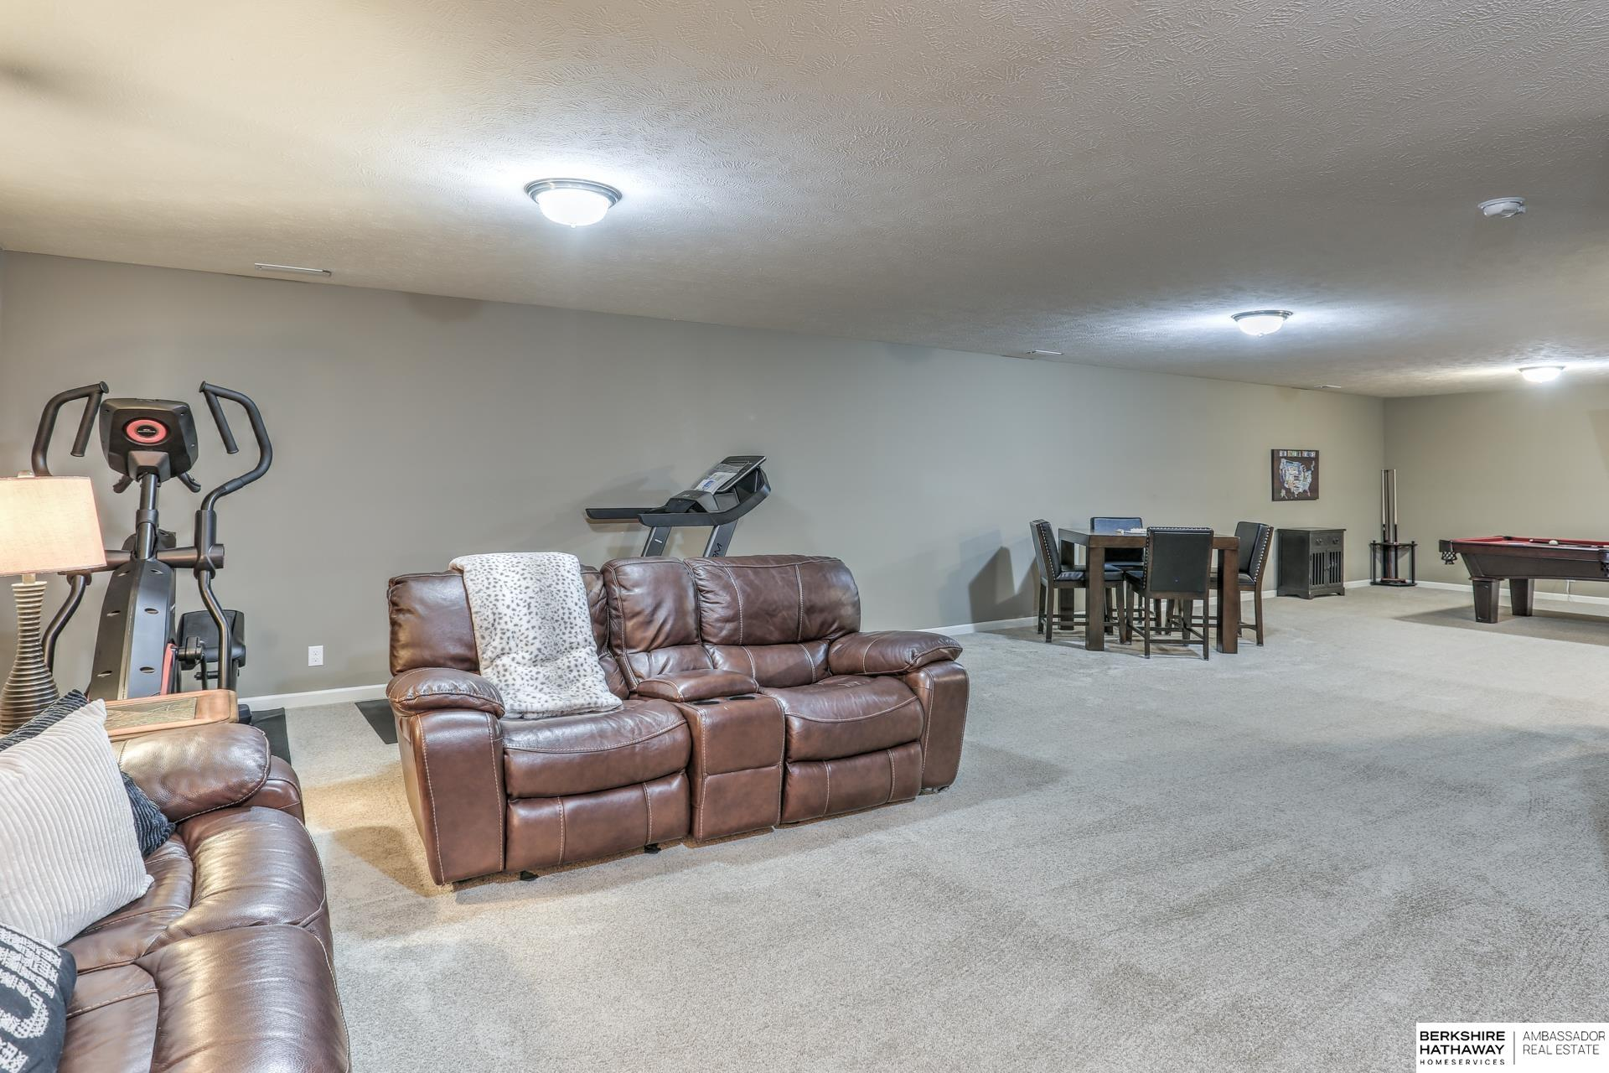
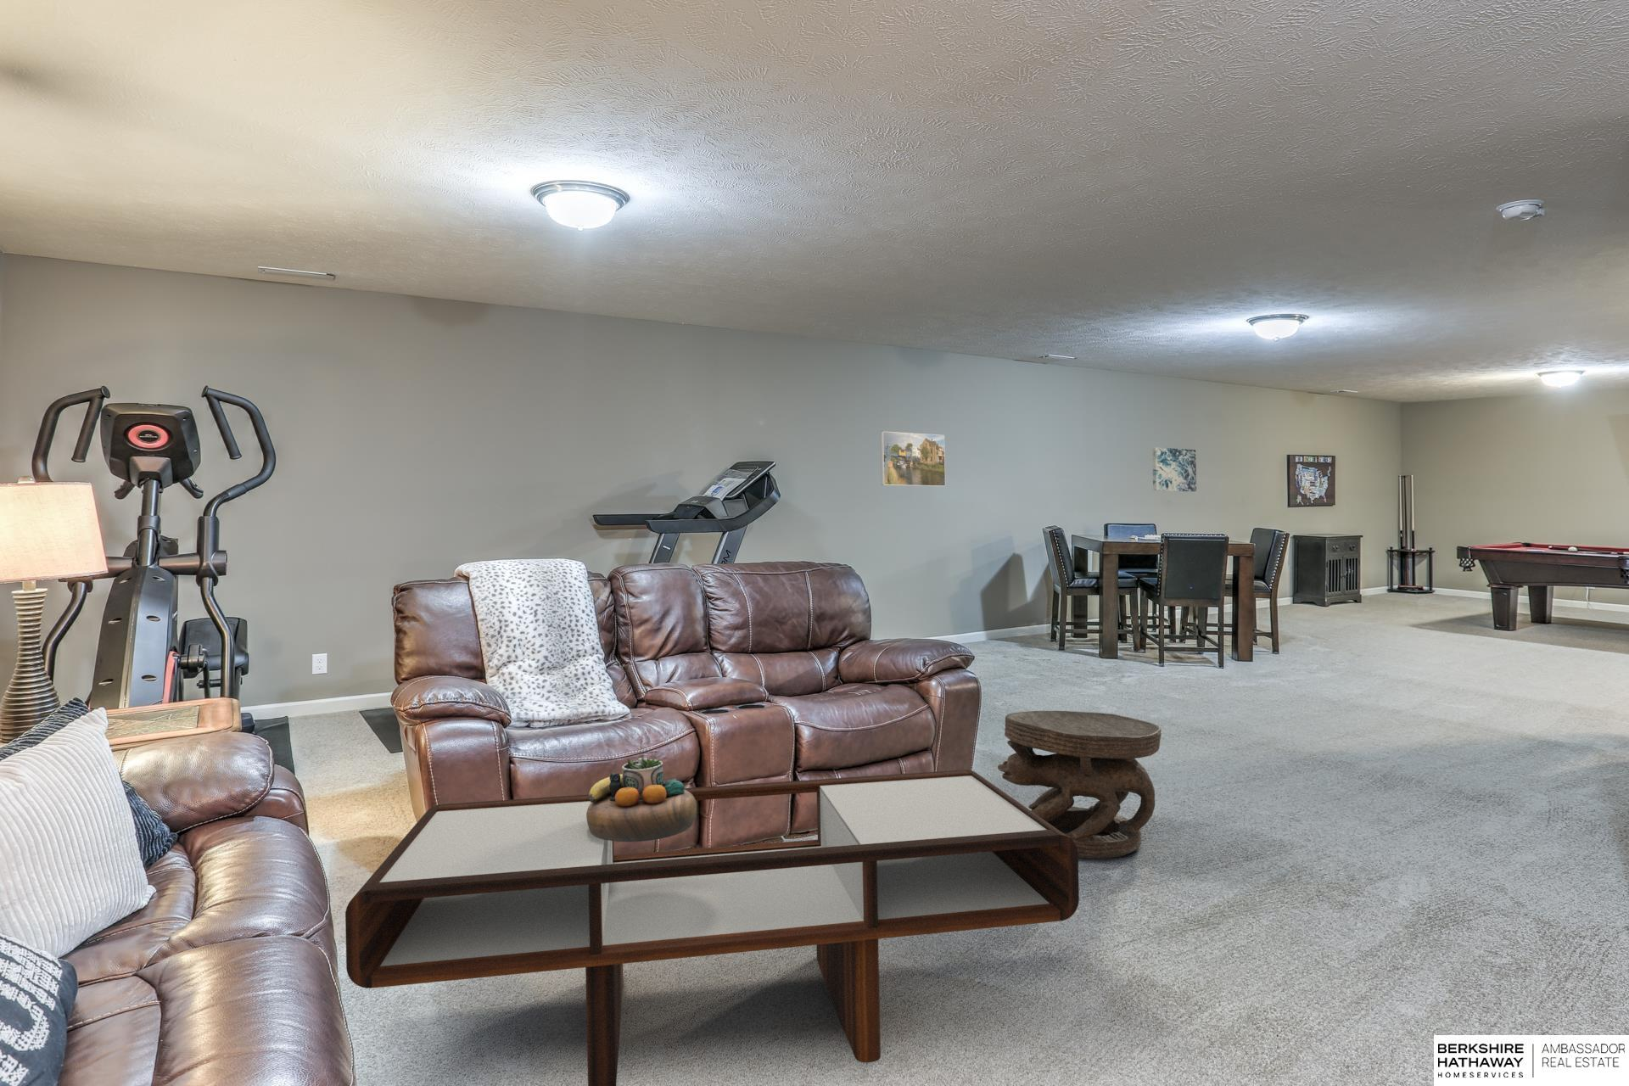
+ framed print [880,430,945,487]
+ coffee table [344,768,1080,1086]
+ carved stool [998,710,1162,859]
+ wall art [1151,447,1198,492]
+ decorative bowl [587,756,697,842]
